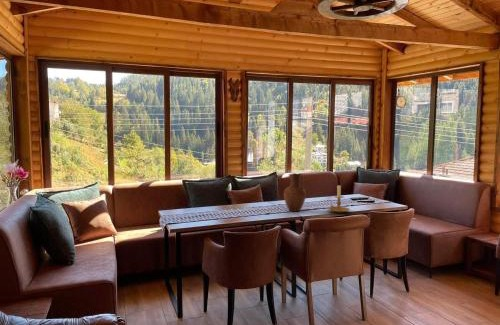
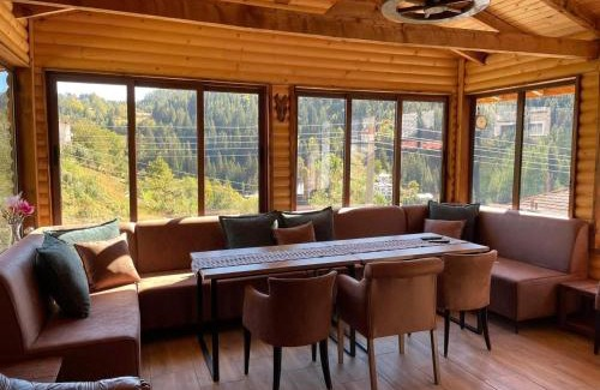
- candle holder [327,185,351,213]
- vase [283,172,307,212]
